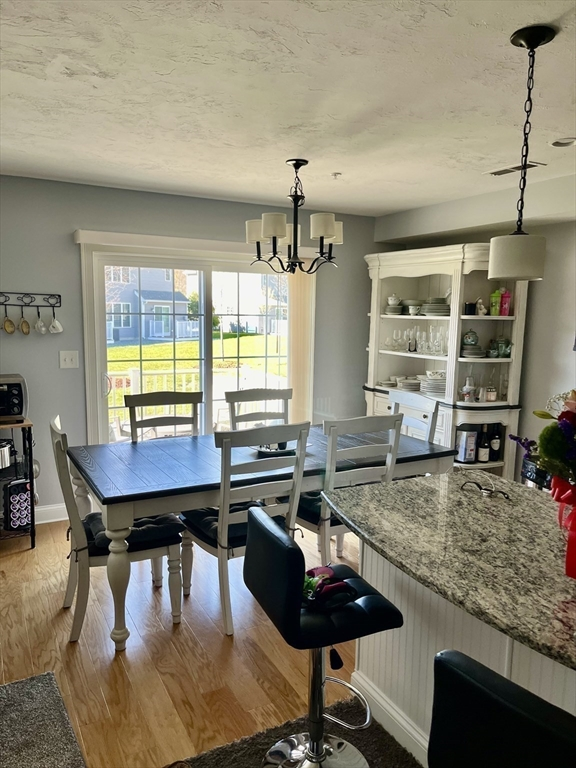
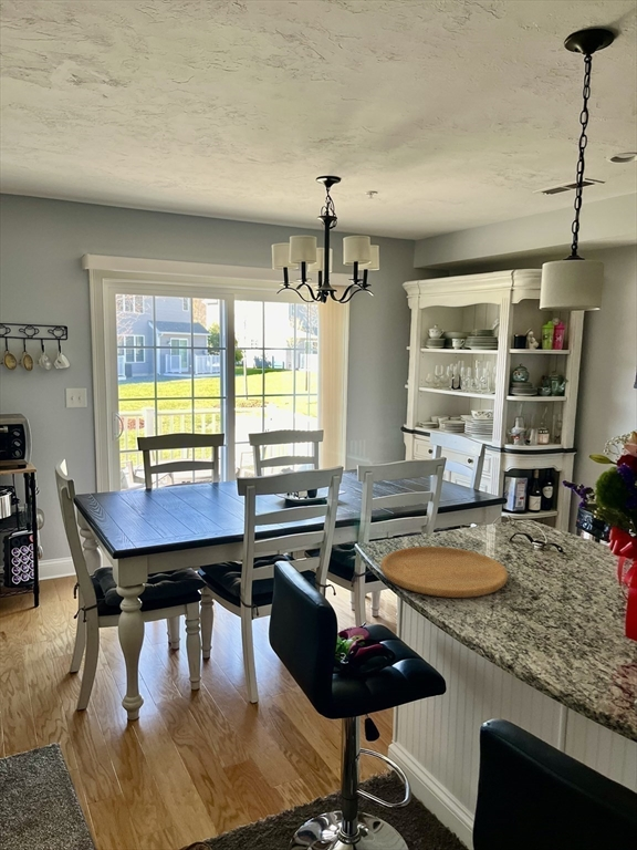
+ cutting board [380,546,509,599]
